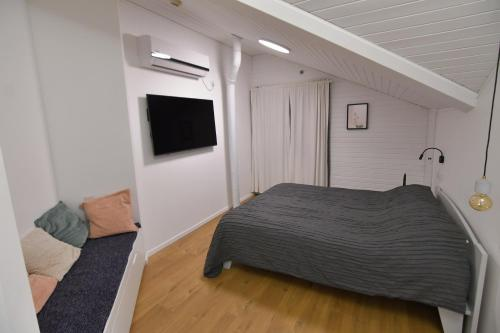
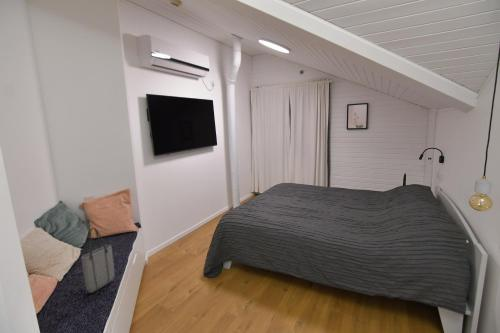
+ tote bag [81,227,115,294]
